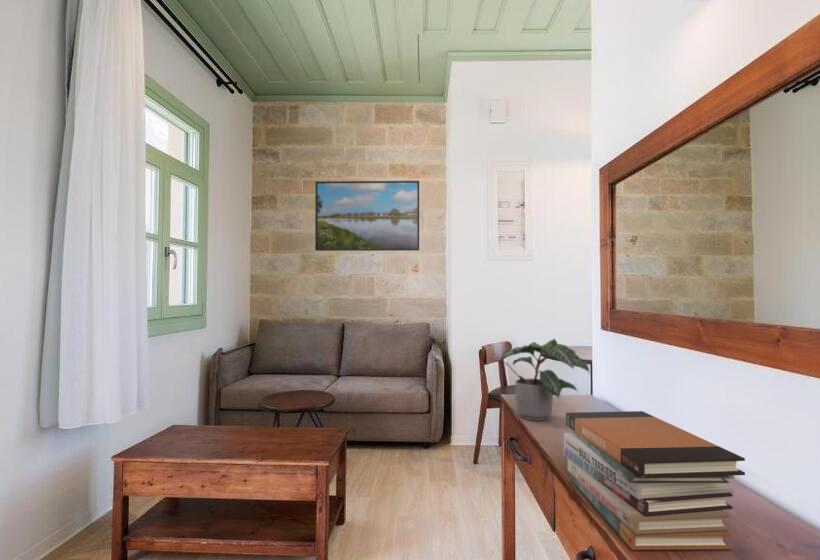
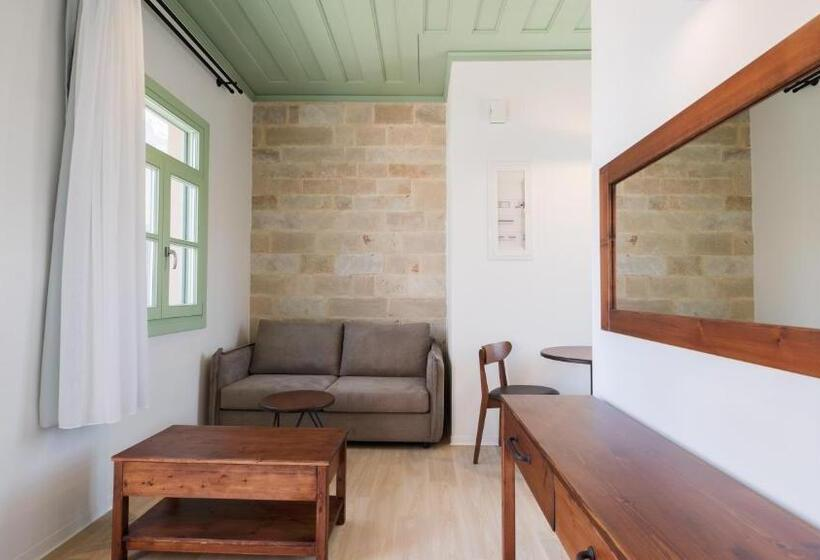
- book stack [563,410,746,551]
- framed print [314,180,420,252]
- potted plant [498,338,590,422]
